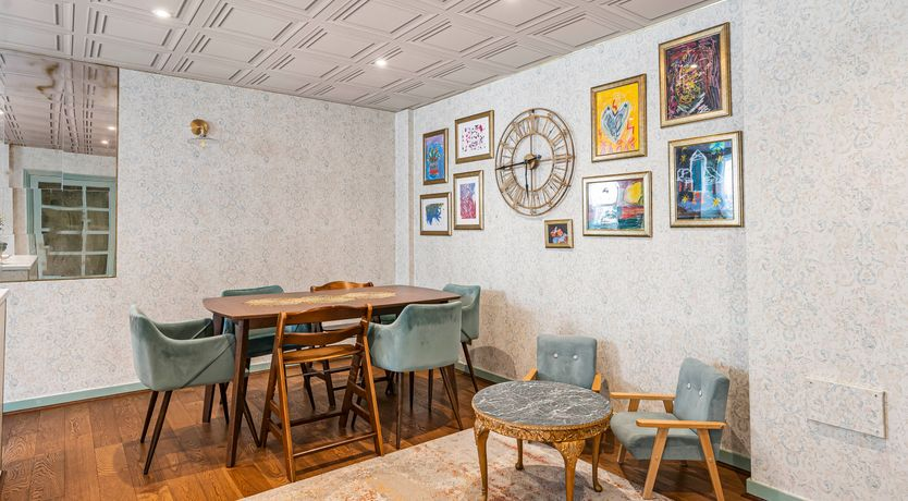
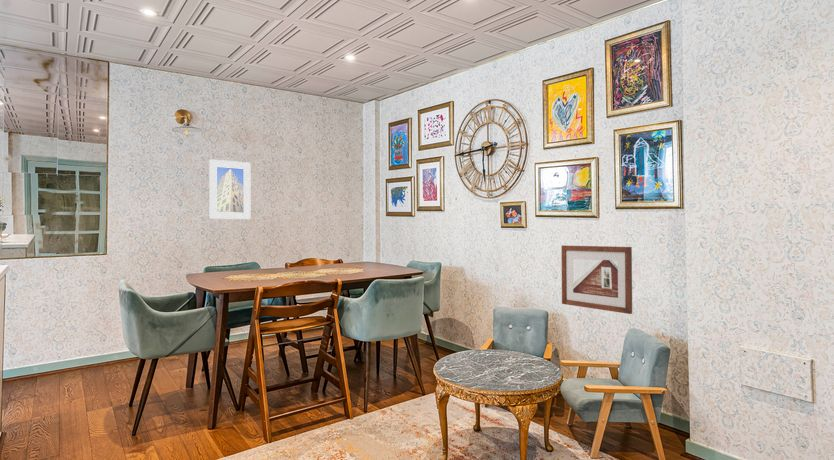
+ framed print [208,158,251,220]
+ picture frame [561,245,633,315]
